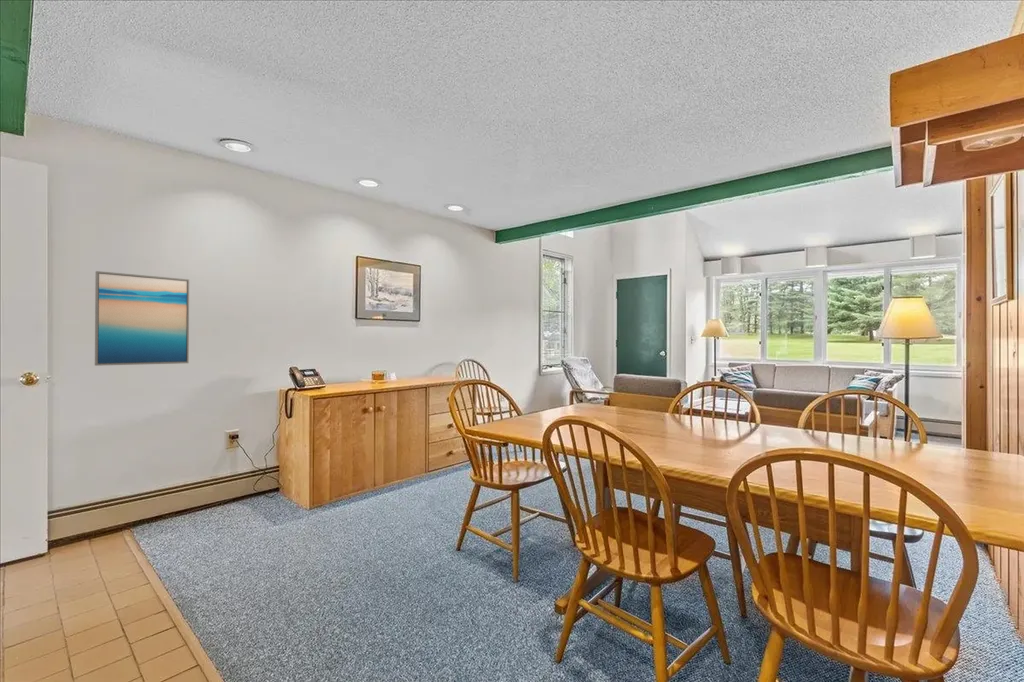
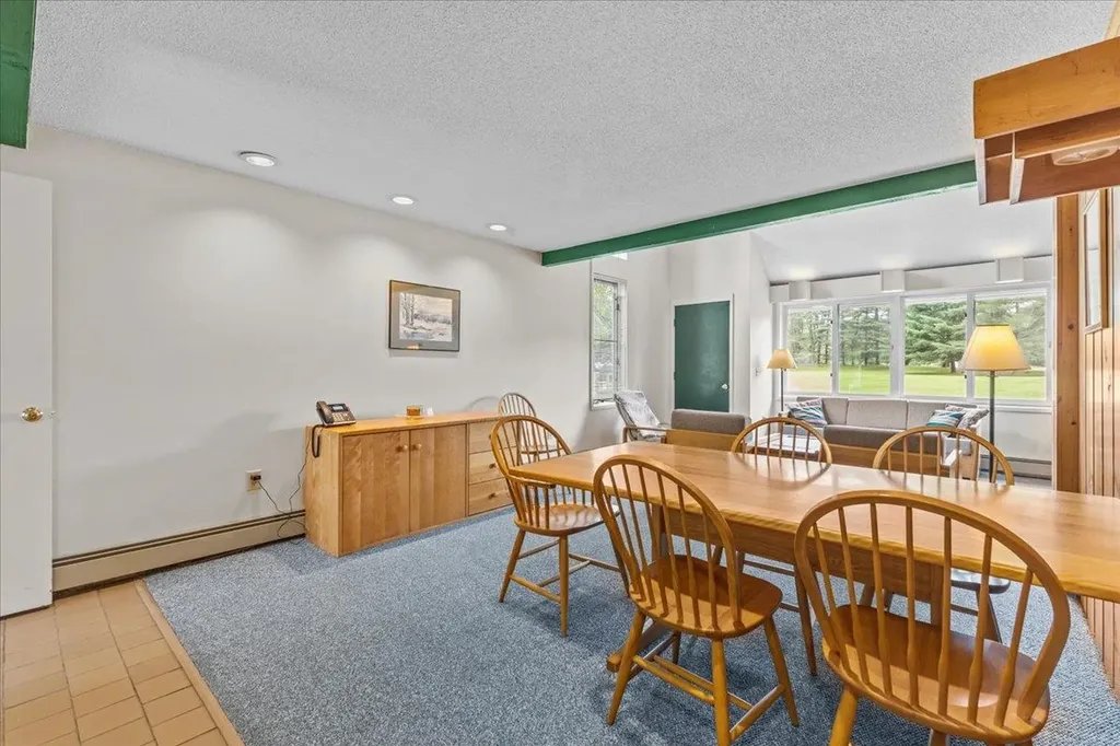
- wall art [94,270,190,367]
